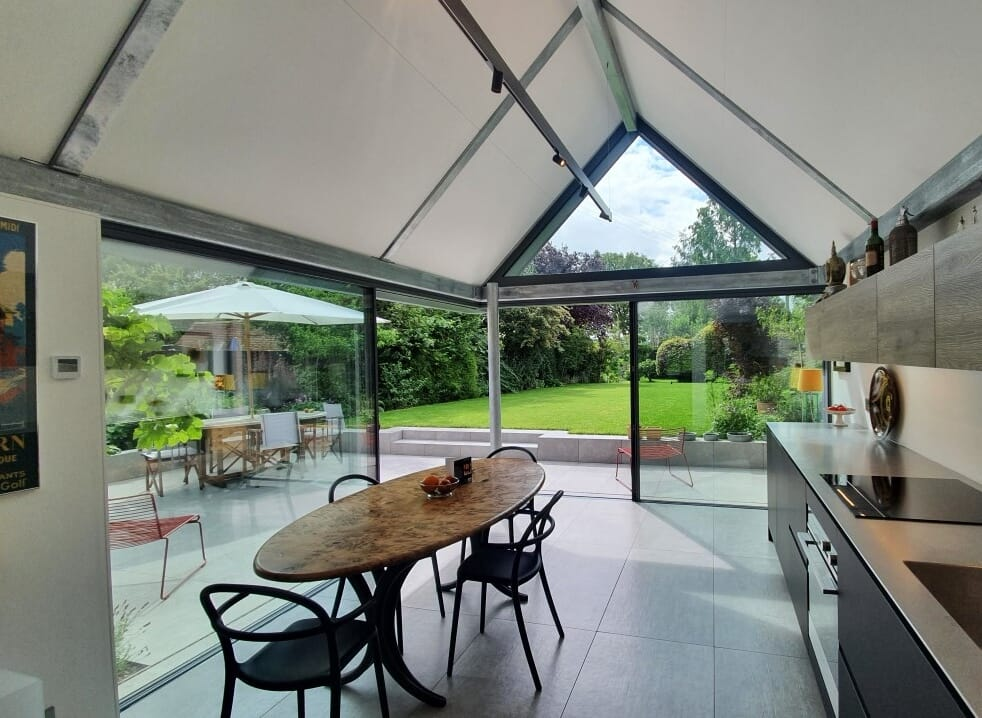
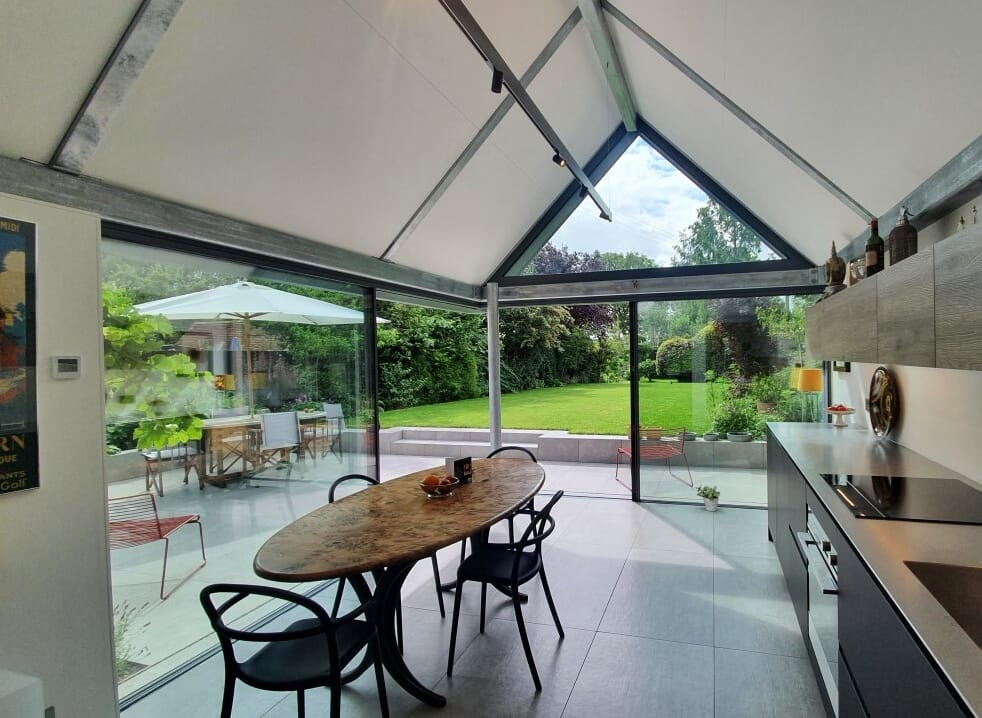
+ potted plant [694,483,721,512]
